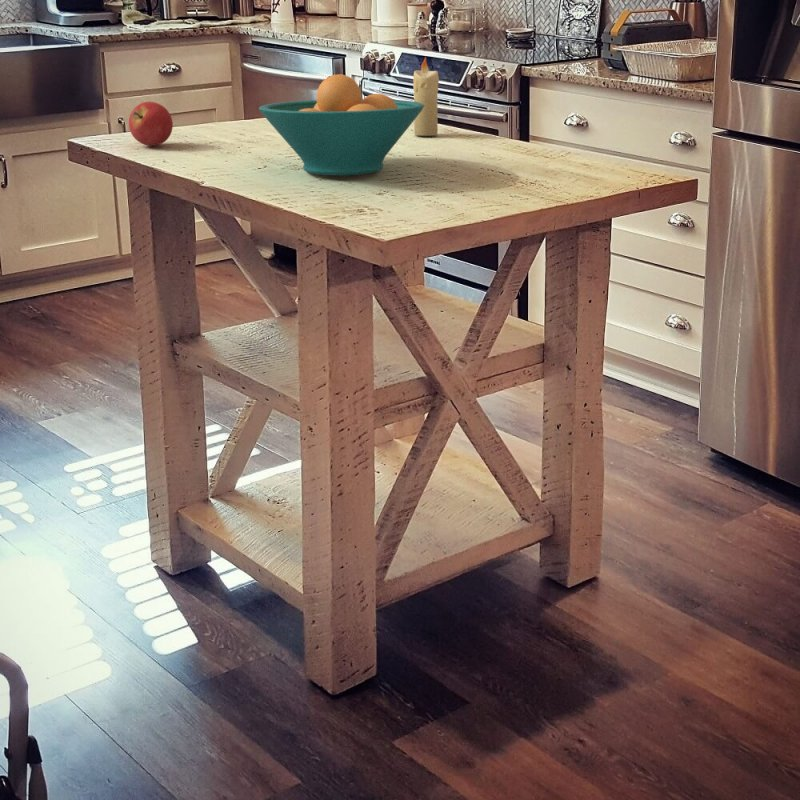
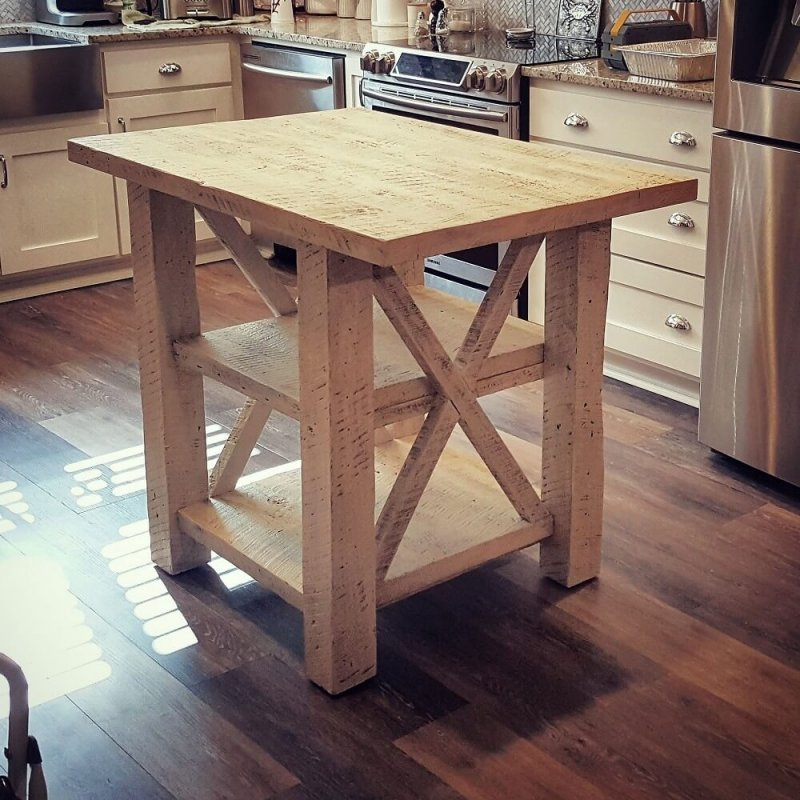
- fruit [128,101,174,147]
- candle [412,56,440,137]
- fruit bowl [258,73,424,176]
